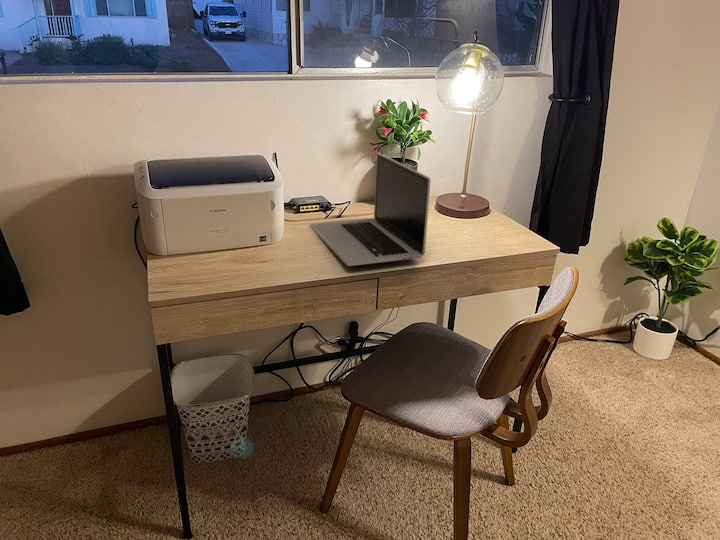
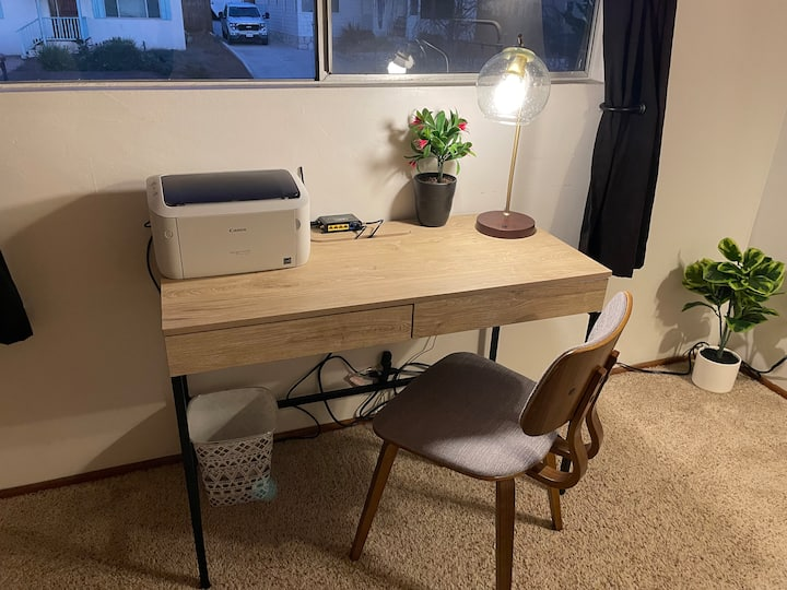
- laptop [309,152,432,267]
